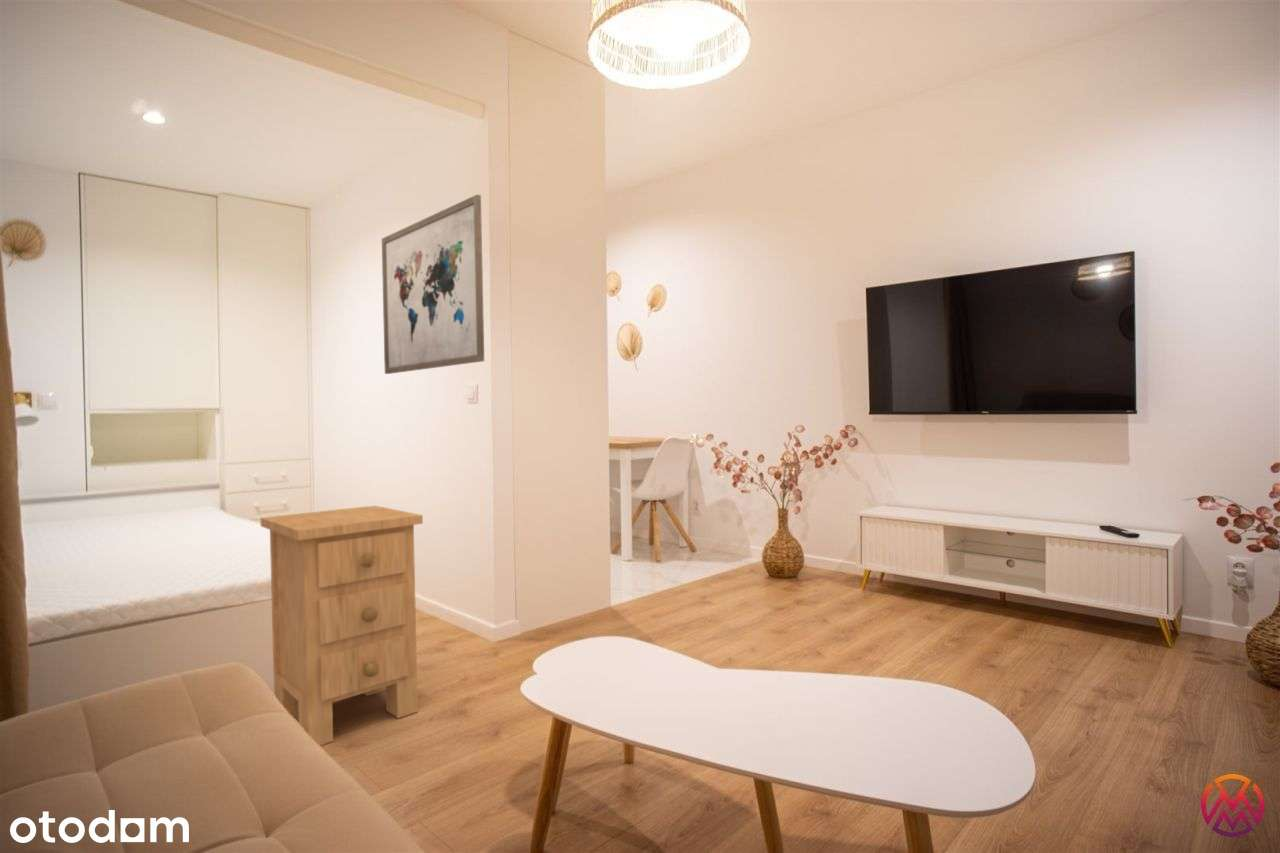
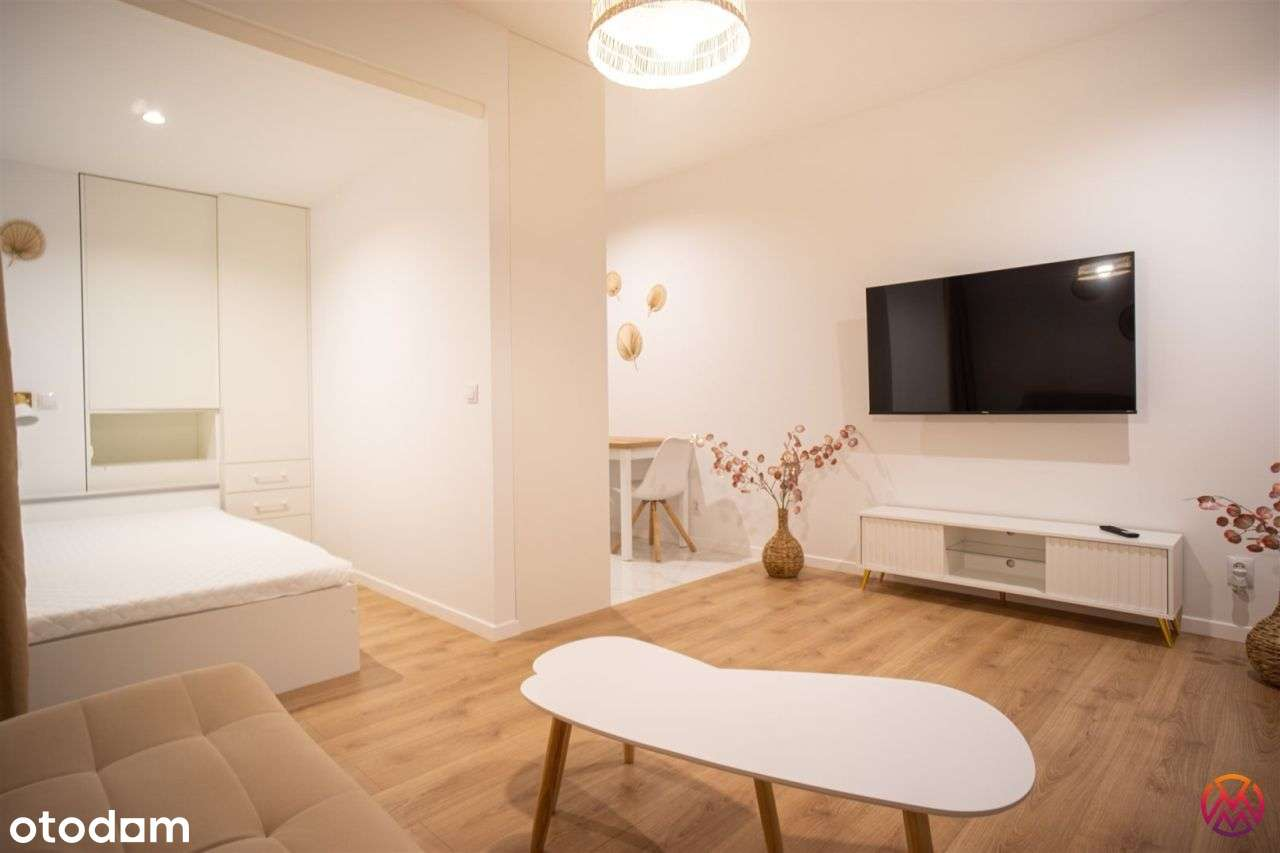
- wall art [381,193,485,375]
- nightstand [259,505,424,746]
